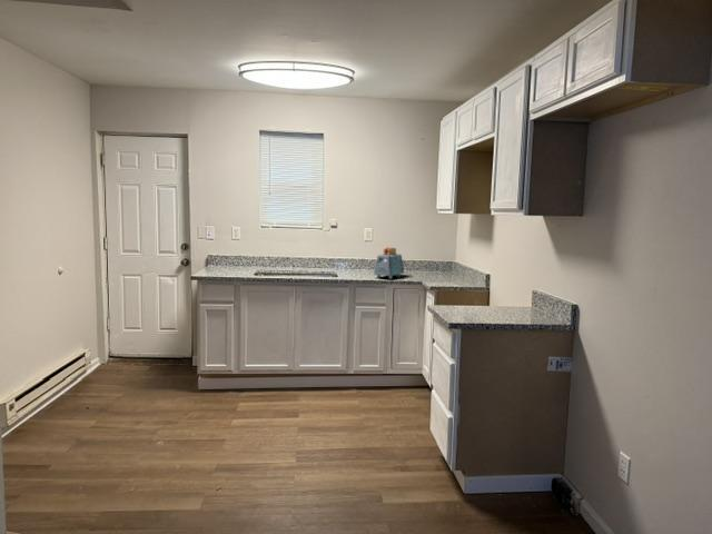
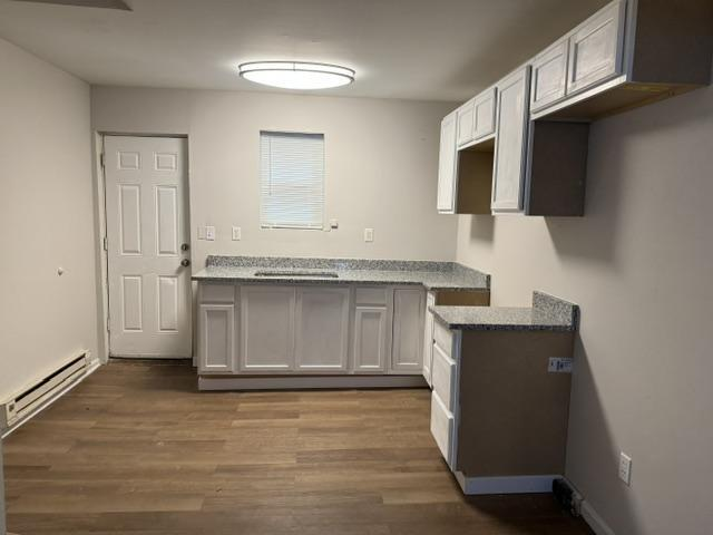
- toaster [373,247,405,280]
